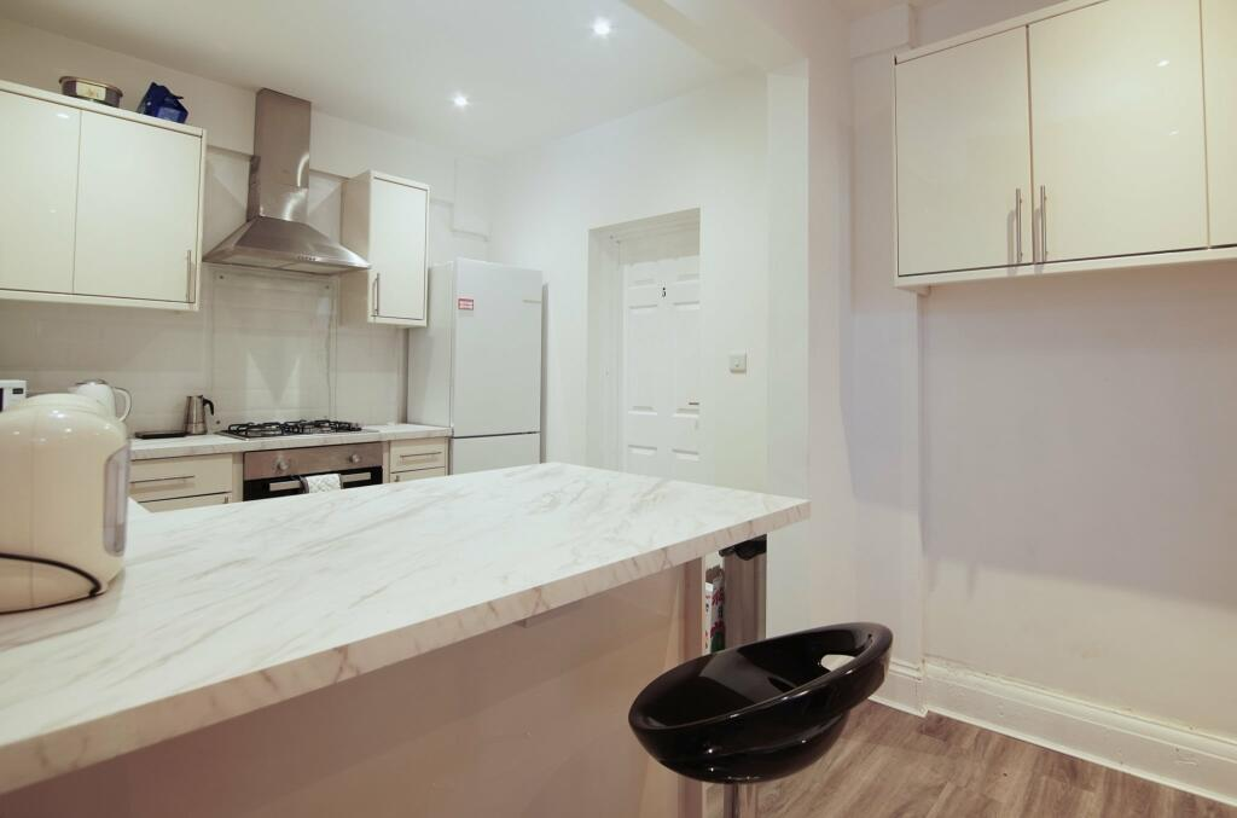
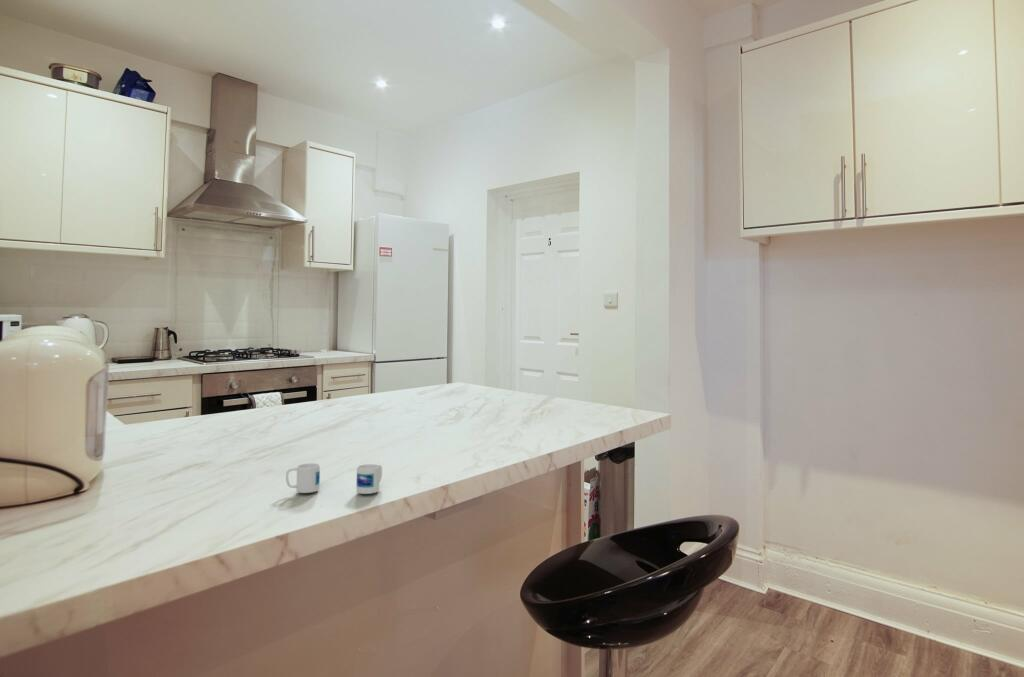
+ mug [285,462,383,495]
